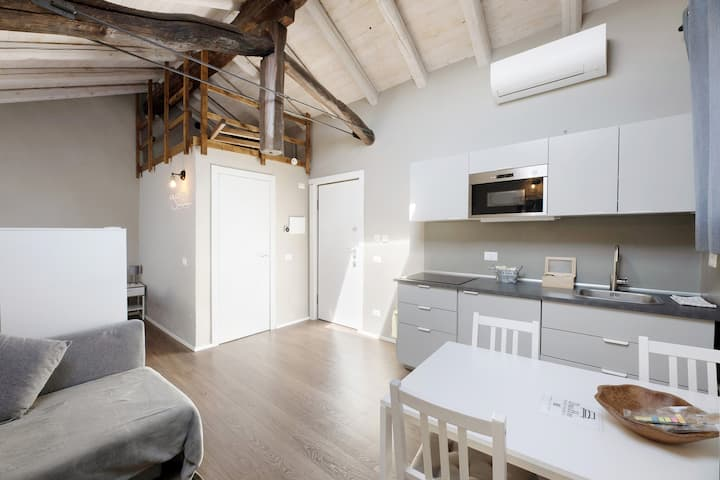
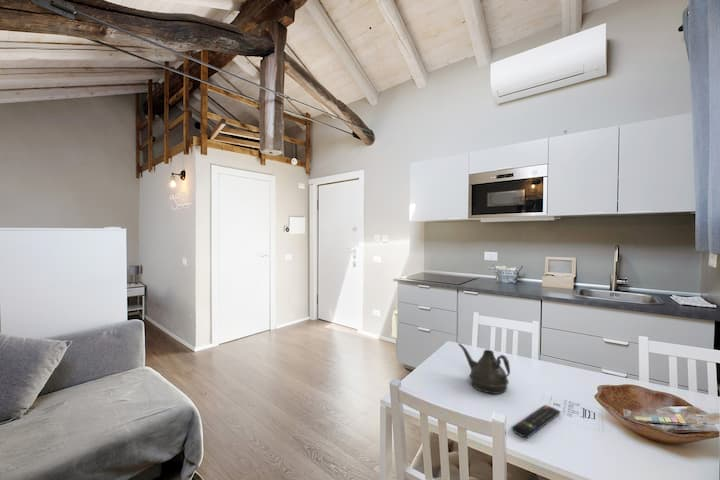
+ remote control [511,404,562,439]
+ teapot [457,343,511,395]
